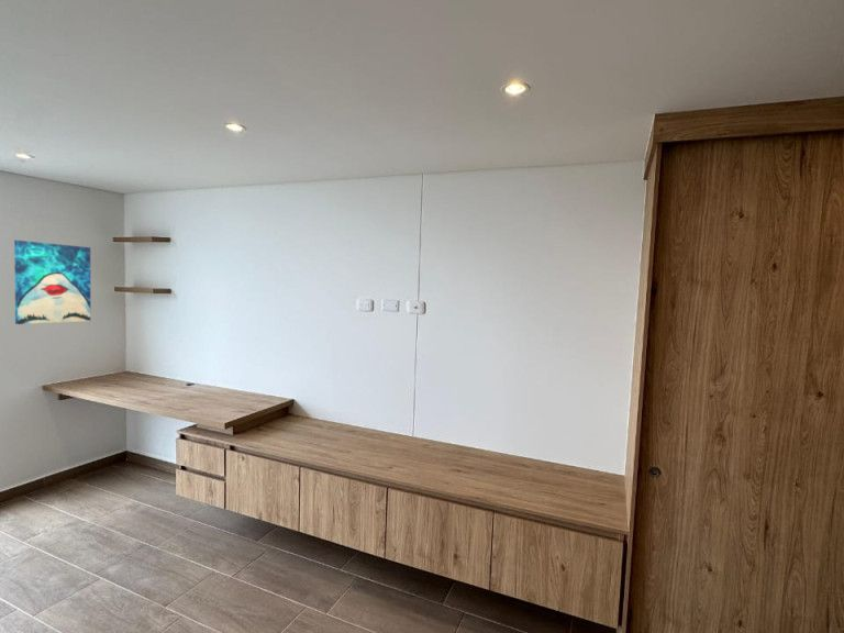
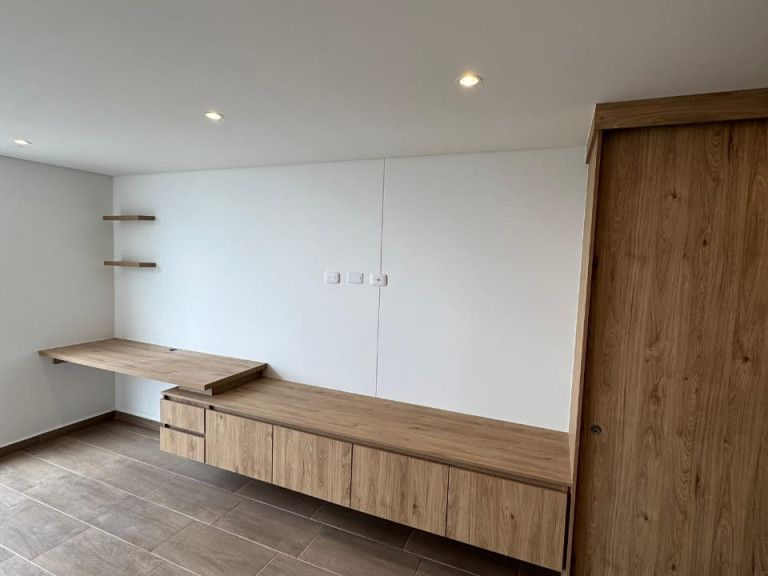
- wall art [13,240,91,325]
